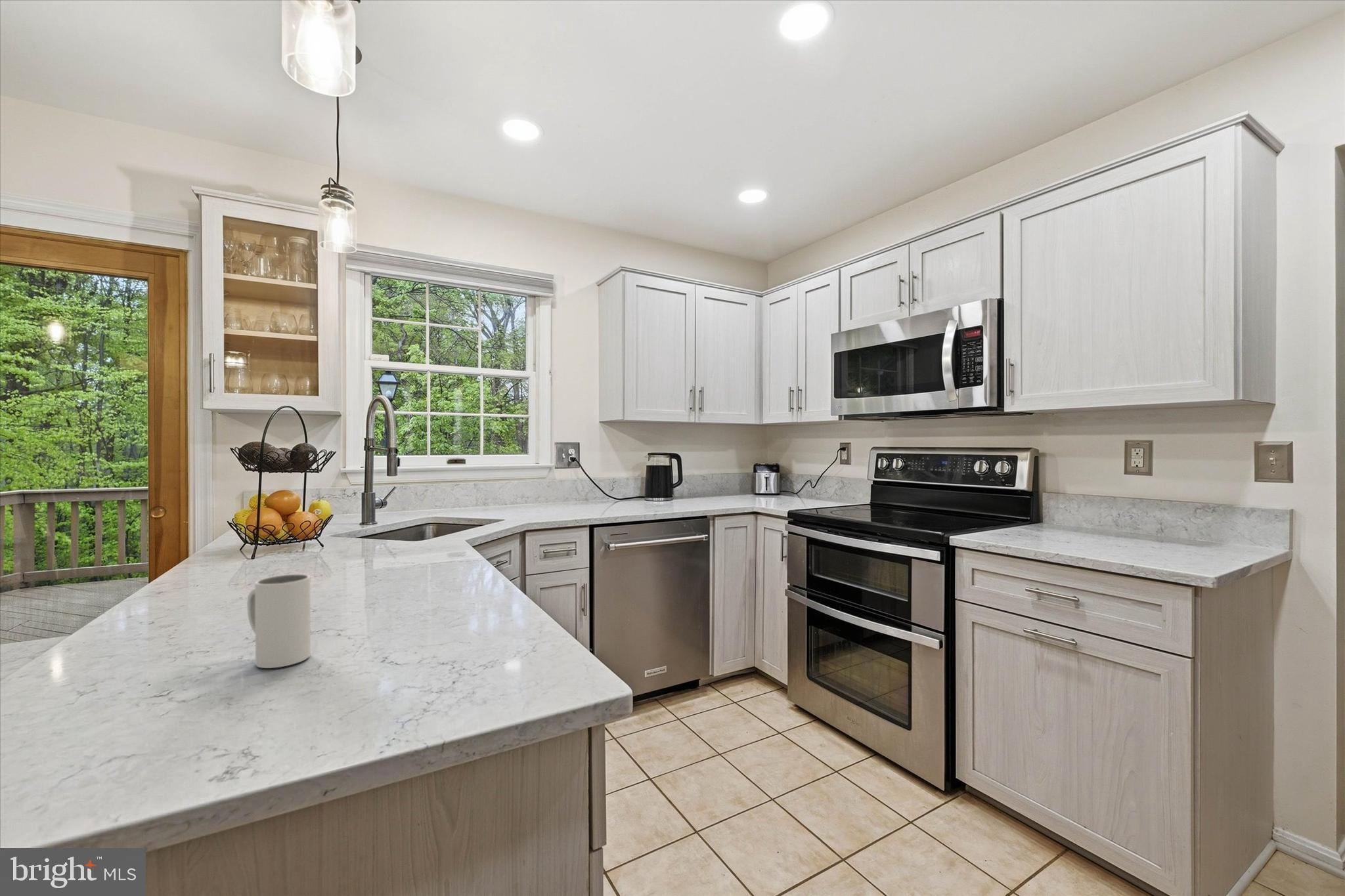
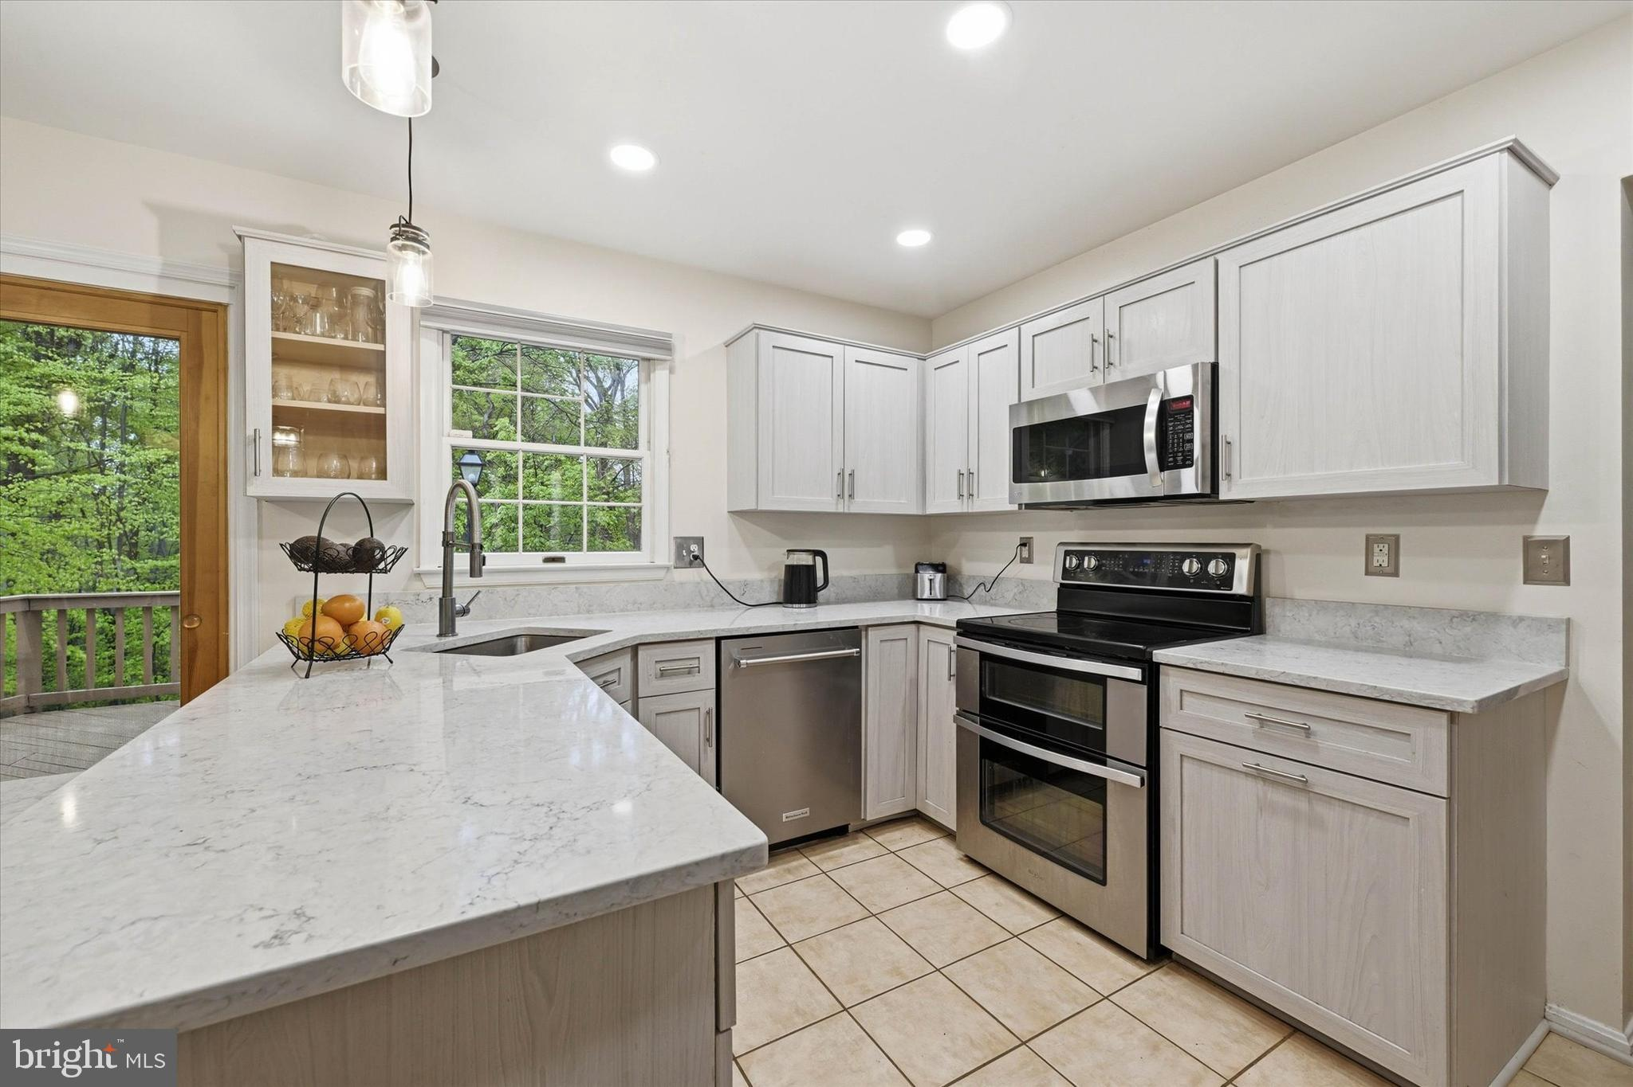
- mug [246,574,311,669]
